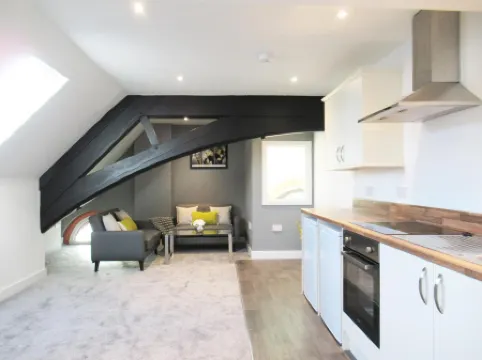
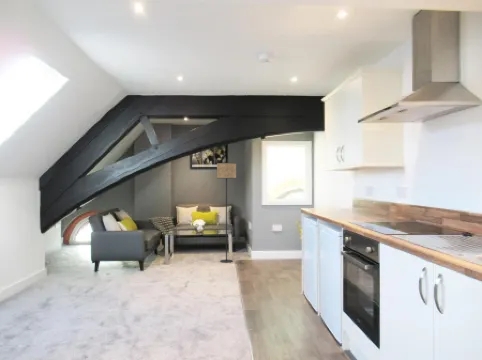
+ floor lamp [216,162,237,264]
